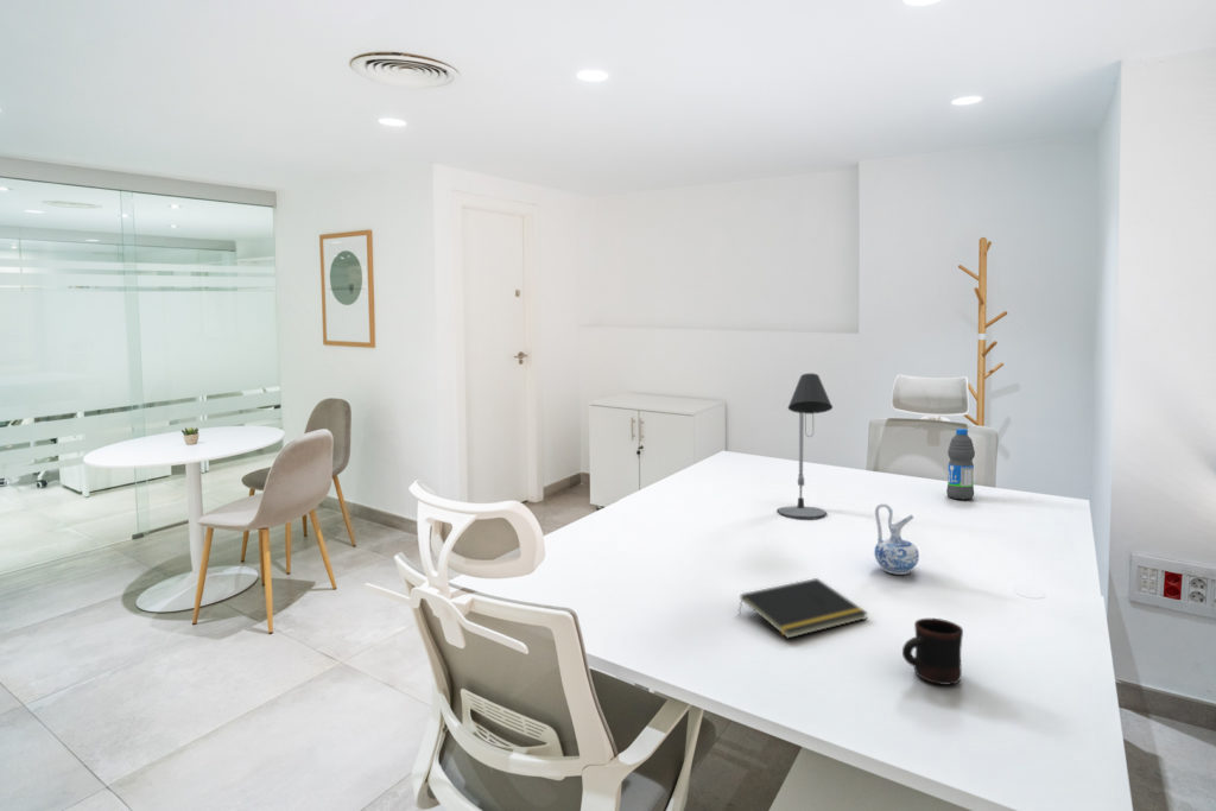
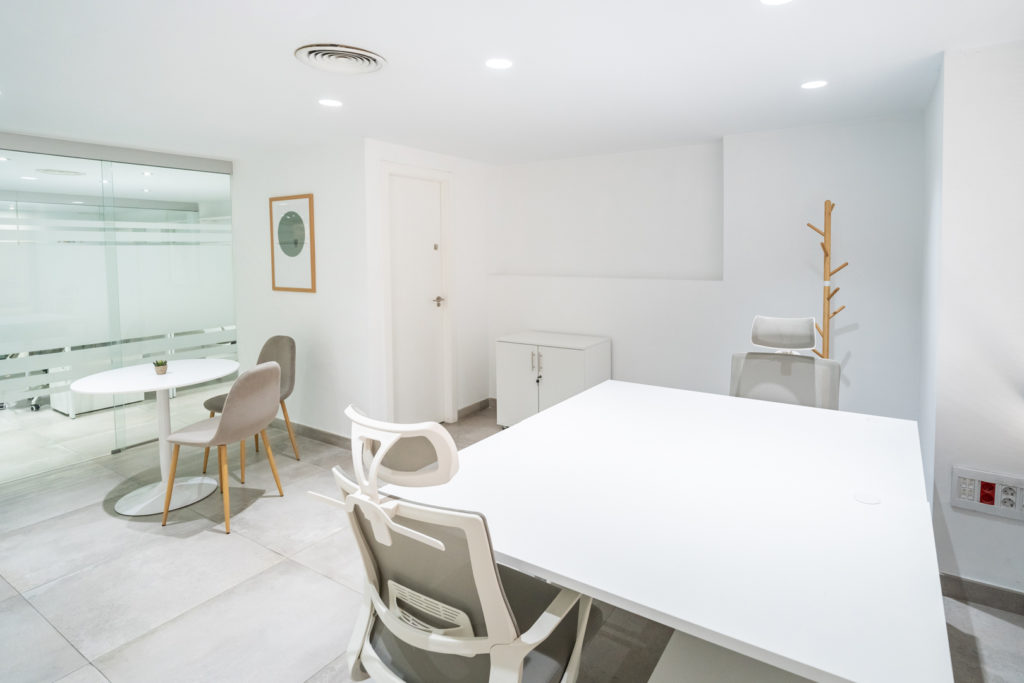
- desk lamp [777,372,834,521]
- water bottle [945,427,976,500]
- ceramic pitcher [873,502,920,576]
- mug [901,617,964,686]
- notepad [737,577,869,640]
